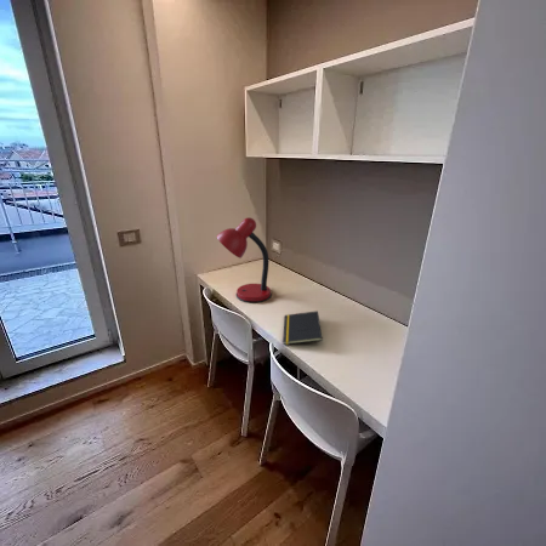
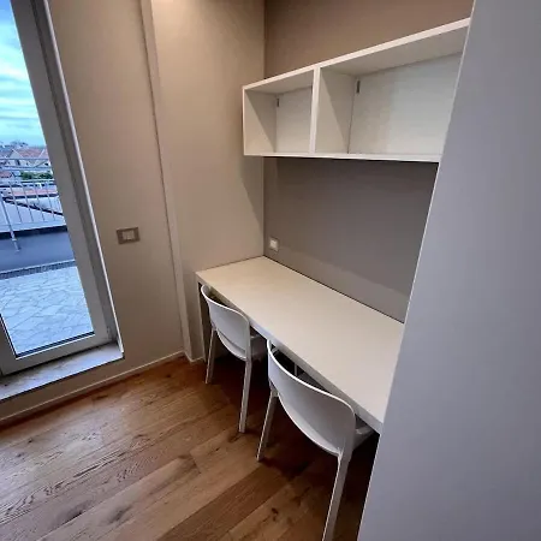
- desk lamp [216,216,273,303]
- notepad [281,309,323,346]
